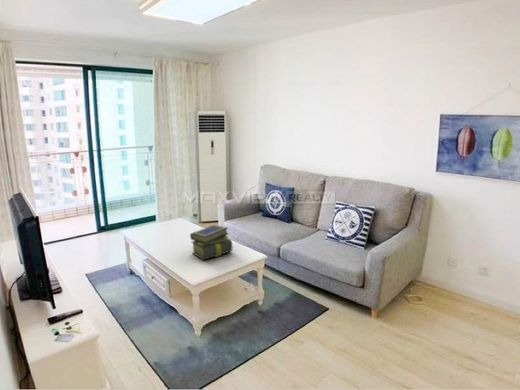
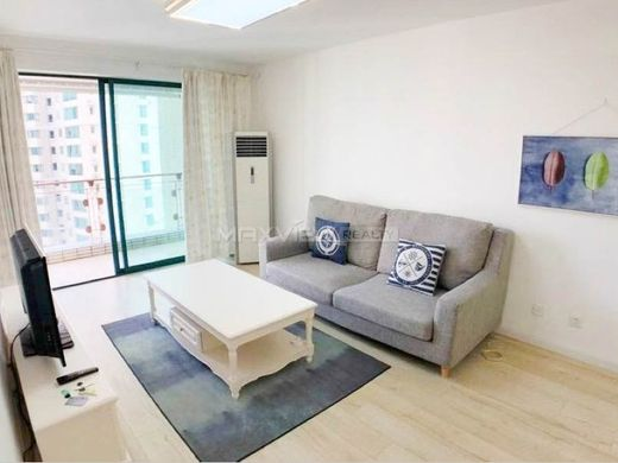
- stack of books [189,224,233,261]
